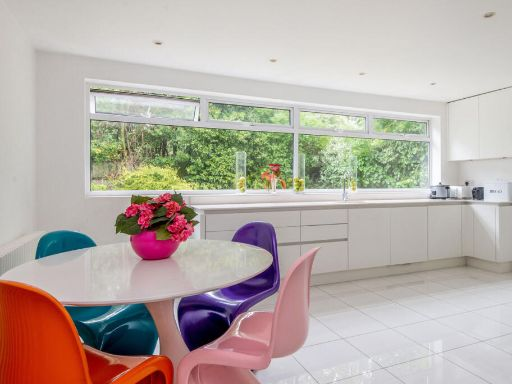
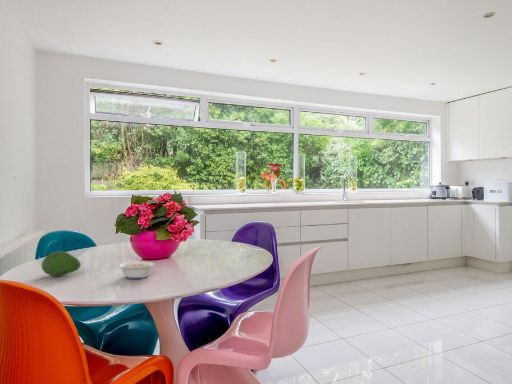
+ legume [118,258,155,280]
+ fruit [40,250,82,277]
